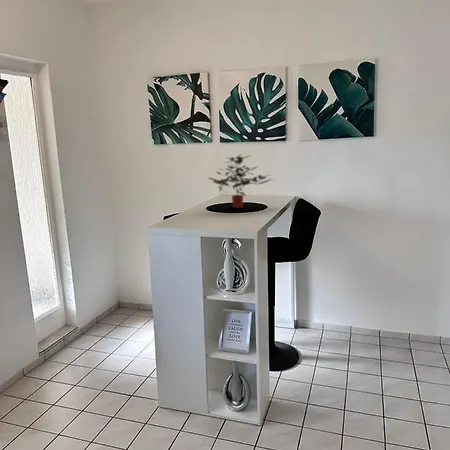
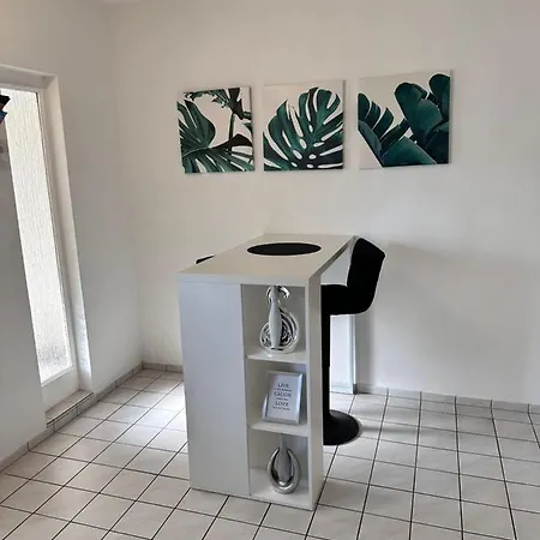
- potted plant [207,153,276,209]
